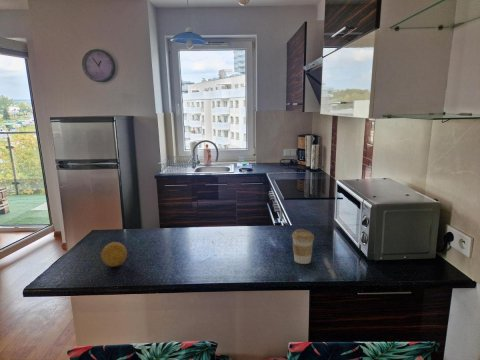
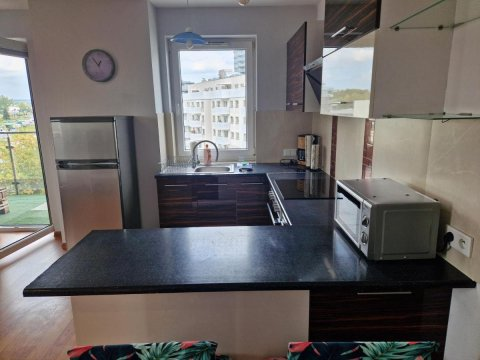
- fruit [100,241,128,268]
- coffee cup [291,228,315,265]
